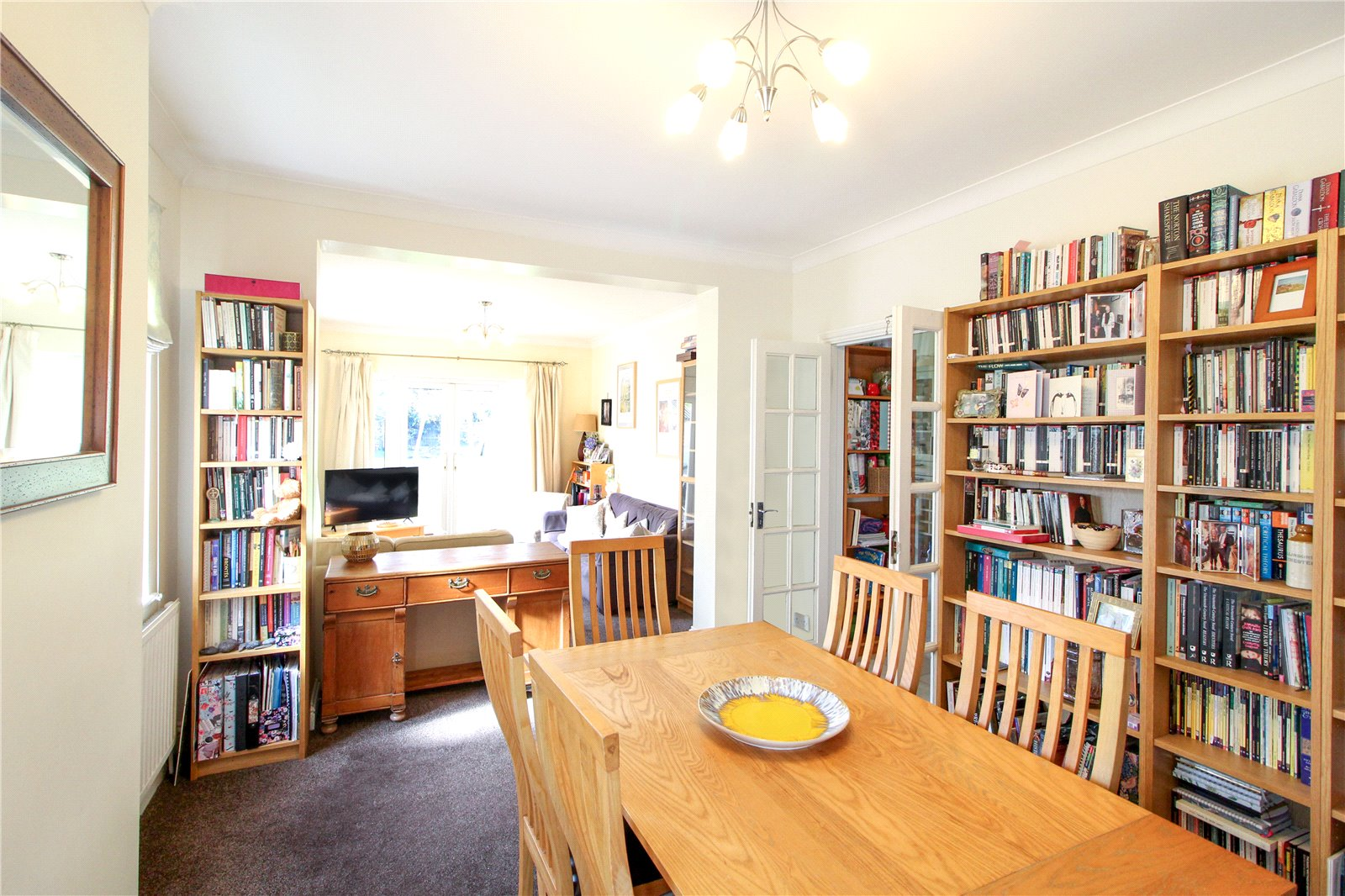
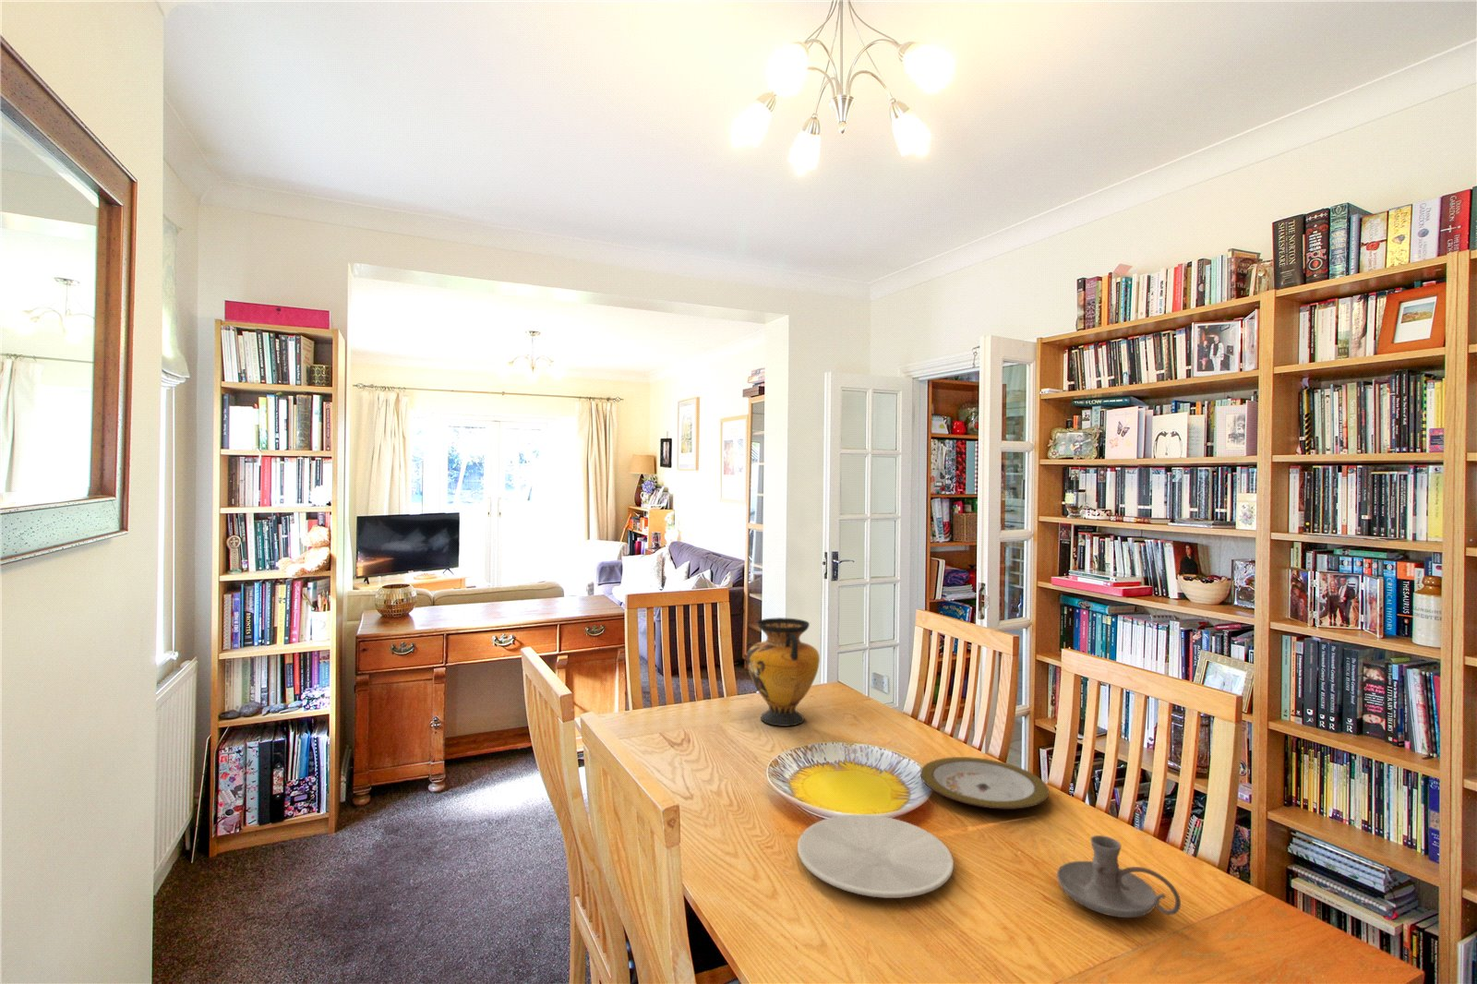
+ vase [746,616,820,727]
+ candle holder [1056,835,1182,918]
+ plate [919,756,1050,810]
+ plate [796,814,954,899]
